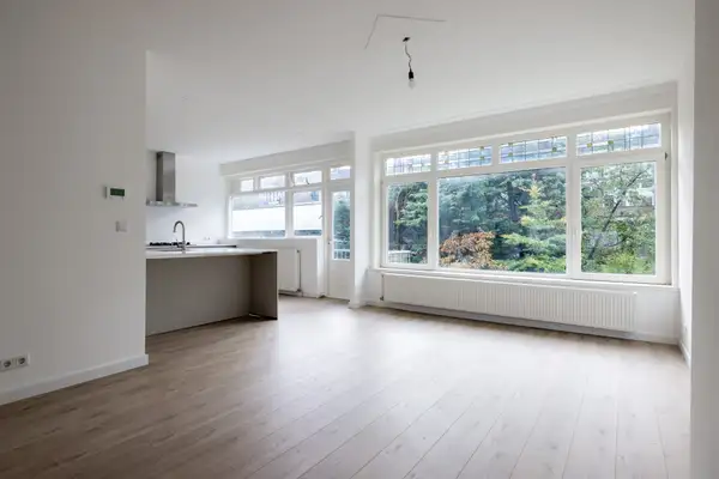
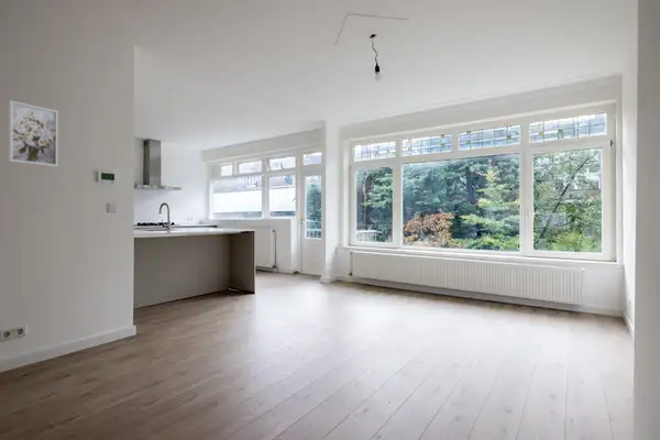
+ wall art [8,99,59,167]
